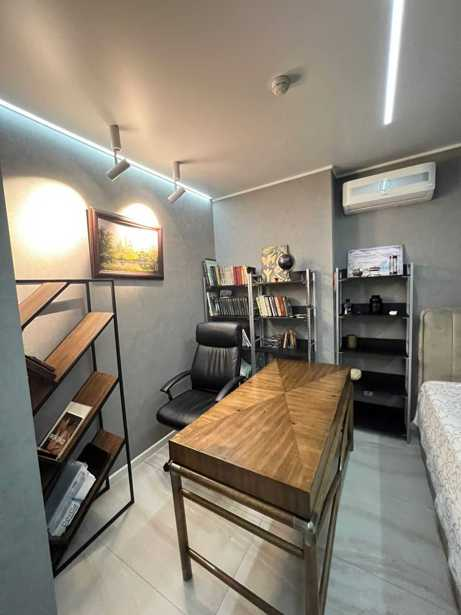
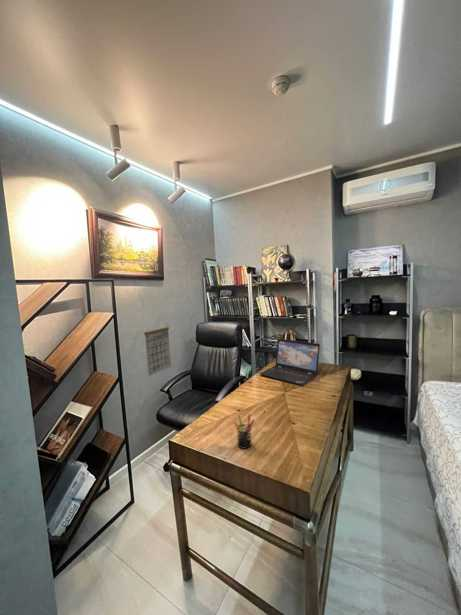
+ calendar [143,318,172,377]
+ pen holder [233,413,255,450]
+ laptop [258,338,321,386]
